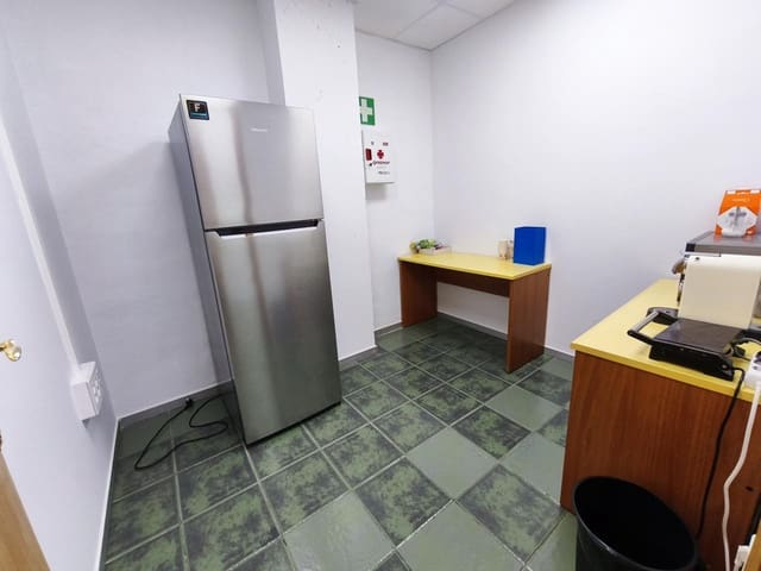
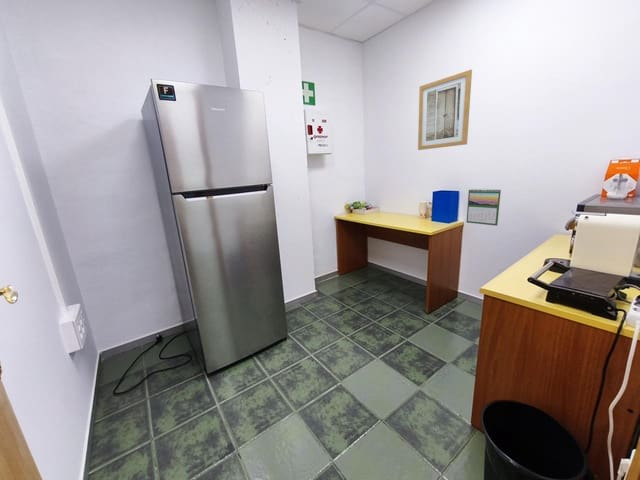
+ calendar [466,187,502,227]
+ wall art [417,69,473,151]
